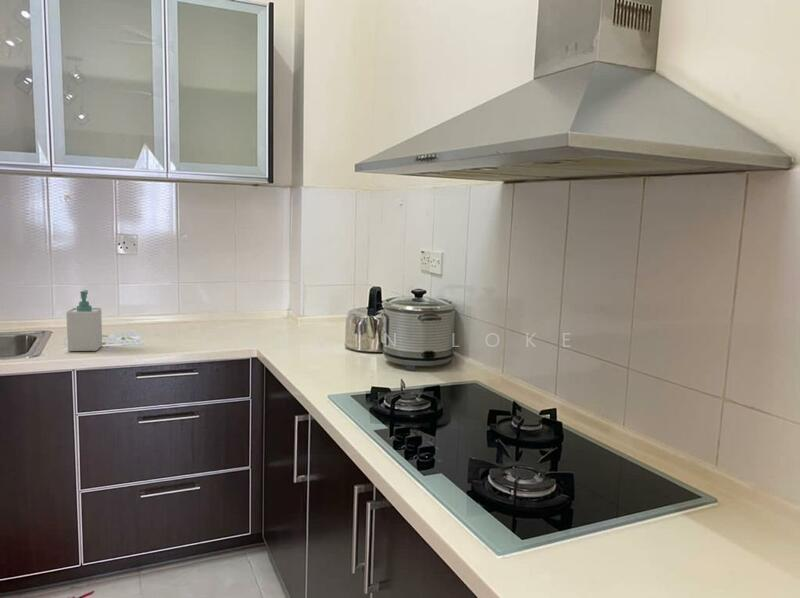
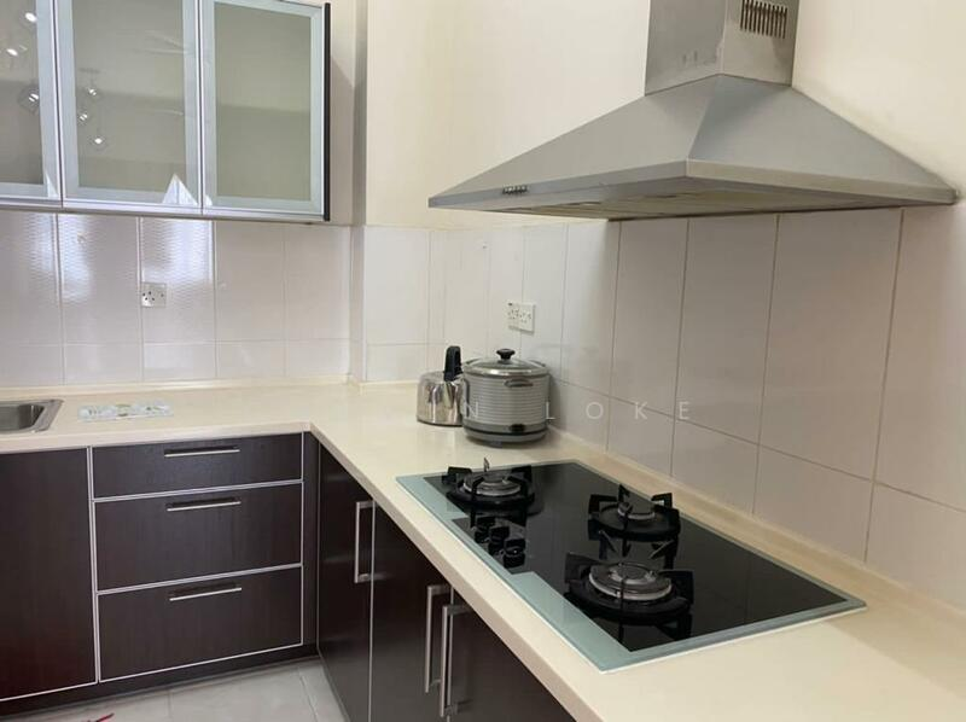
- soap bottle [65,289,103,352]
